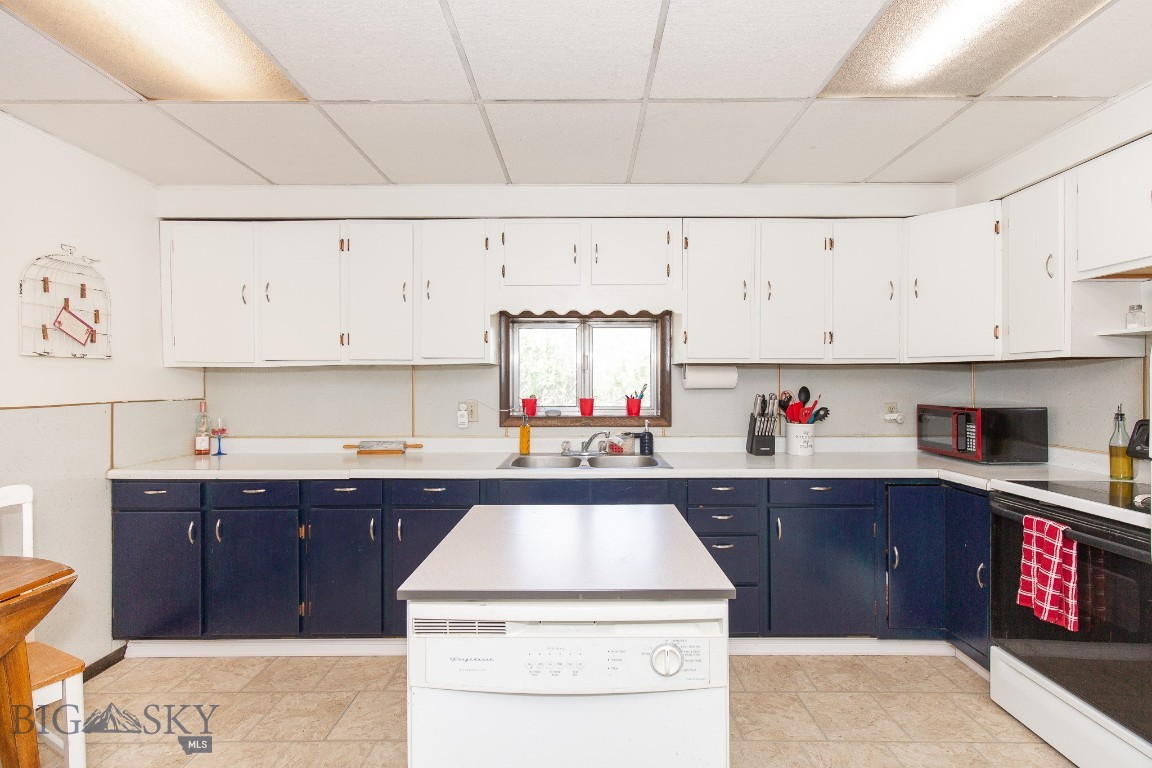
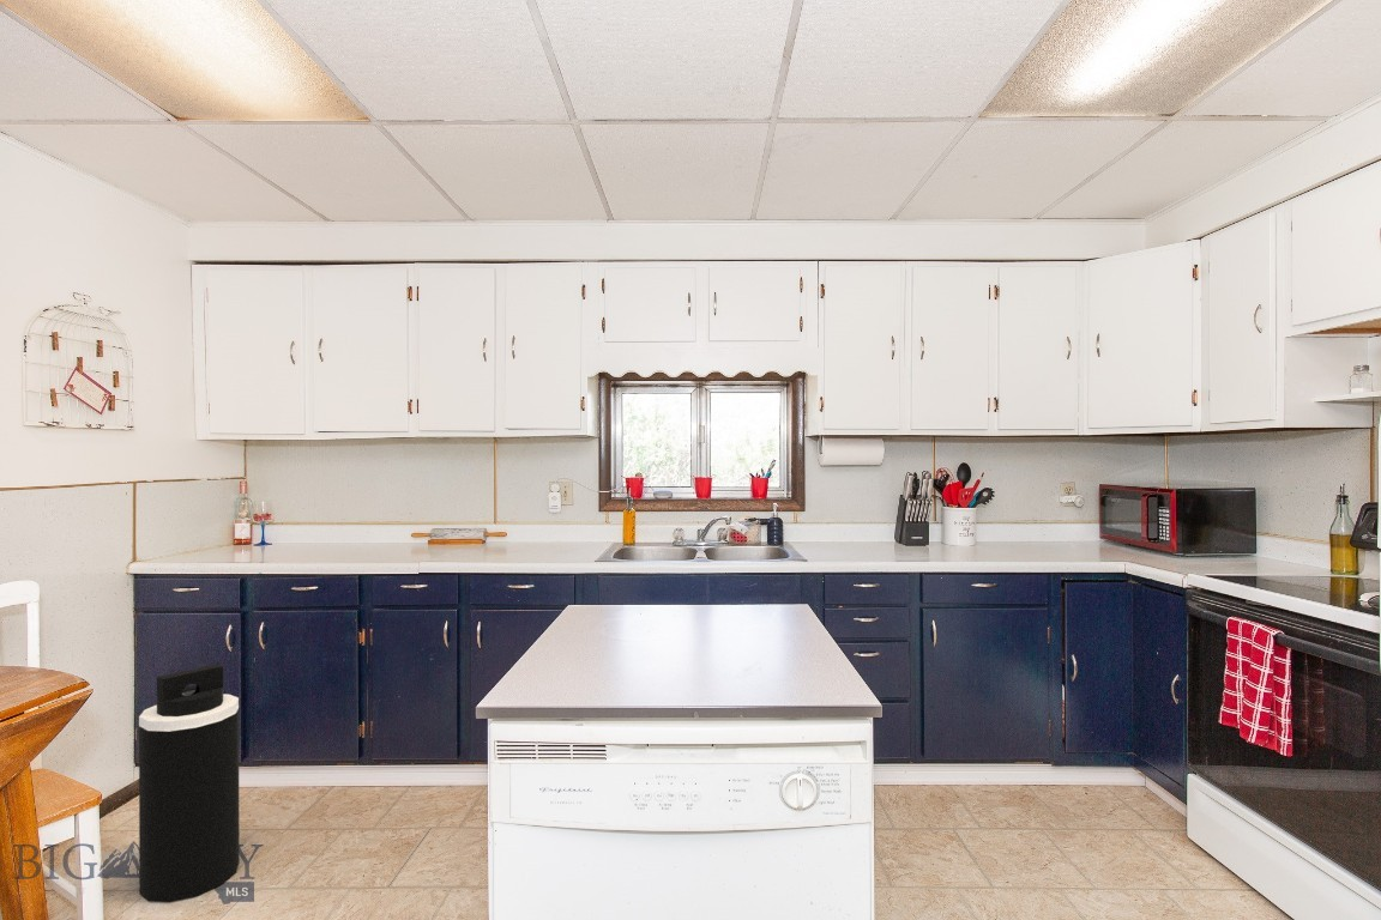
+ trash can [138,664,241,903]
